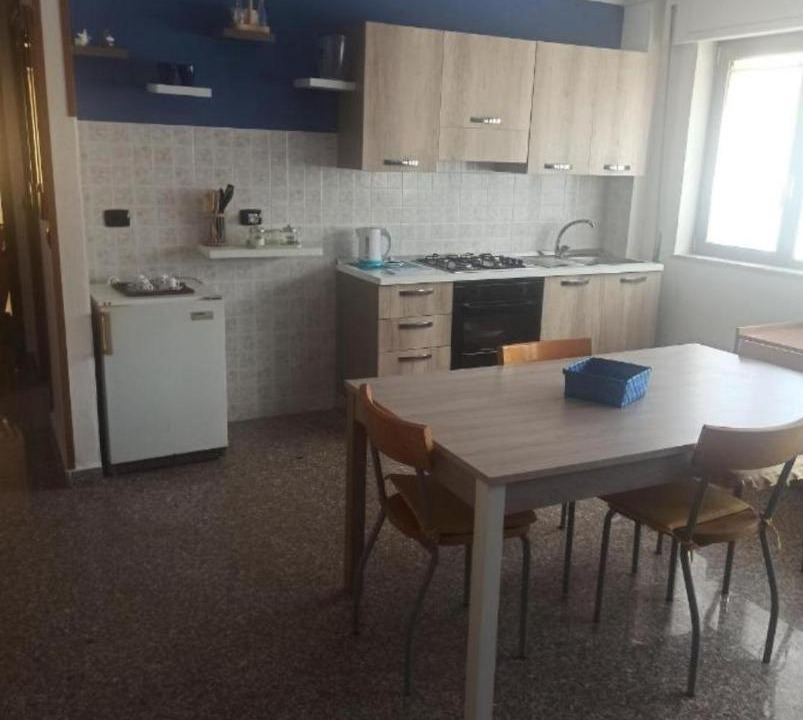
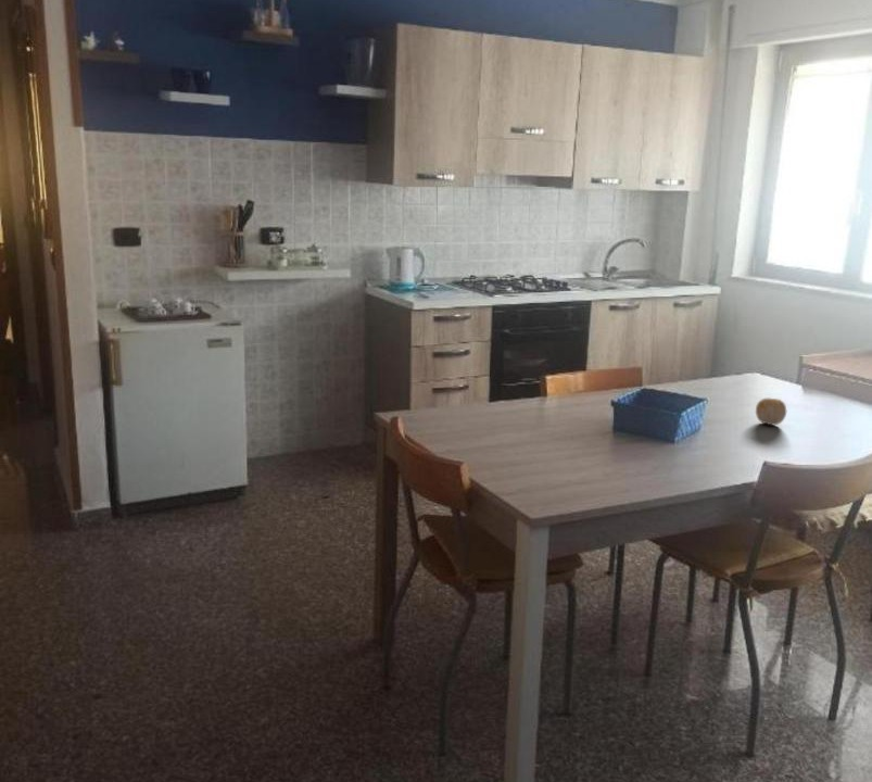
+ fruit [755,398,787,426]
